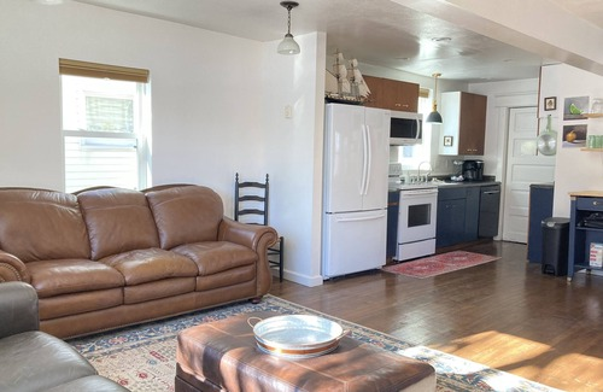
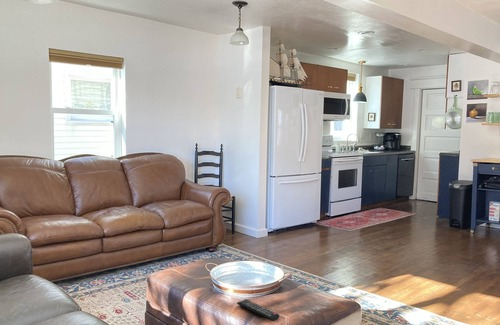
+ remote control [236,298,280,322]
